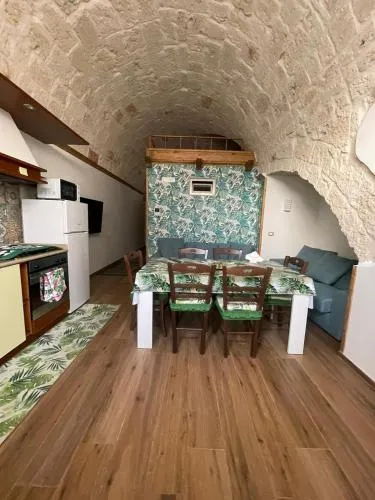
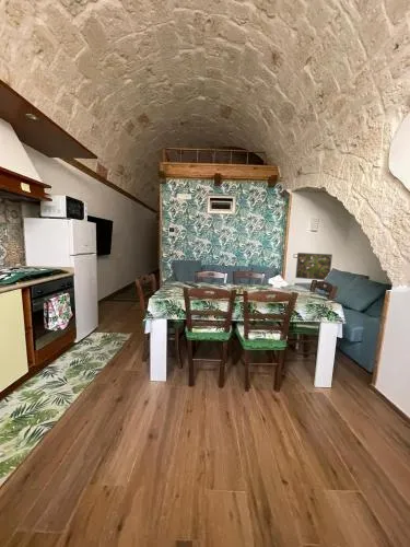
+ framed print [294,252,333,281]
